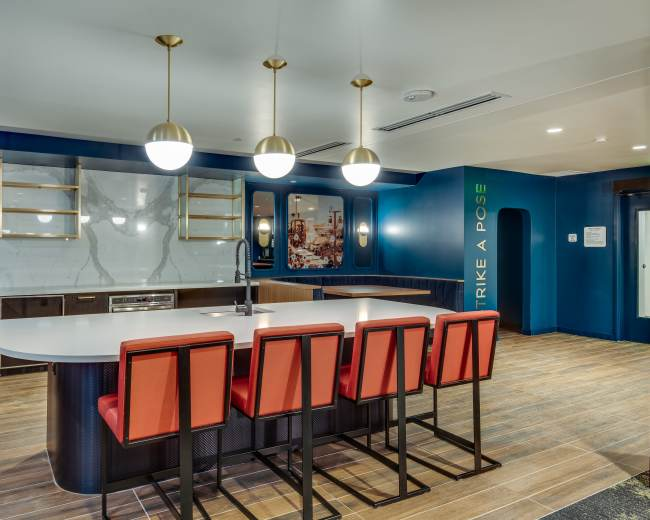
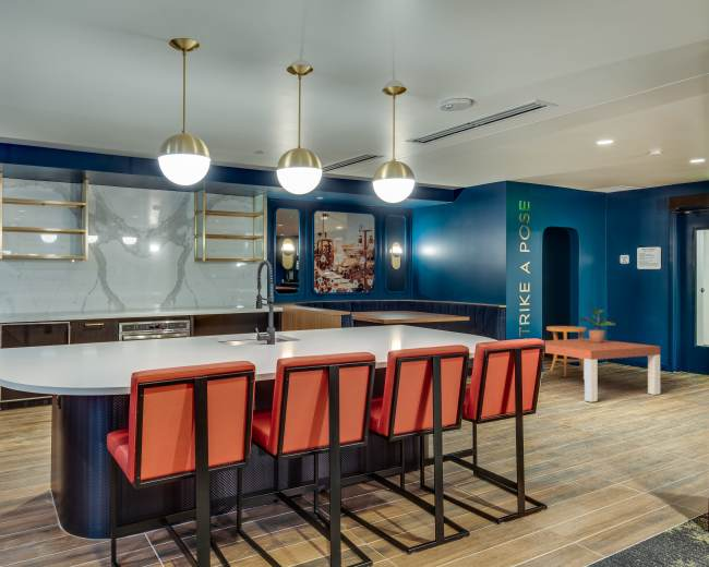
+ side table [545,325,588,377]
+ coffee table [543,337,661,402]
+ potted plant [578,307,617,343]
